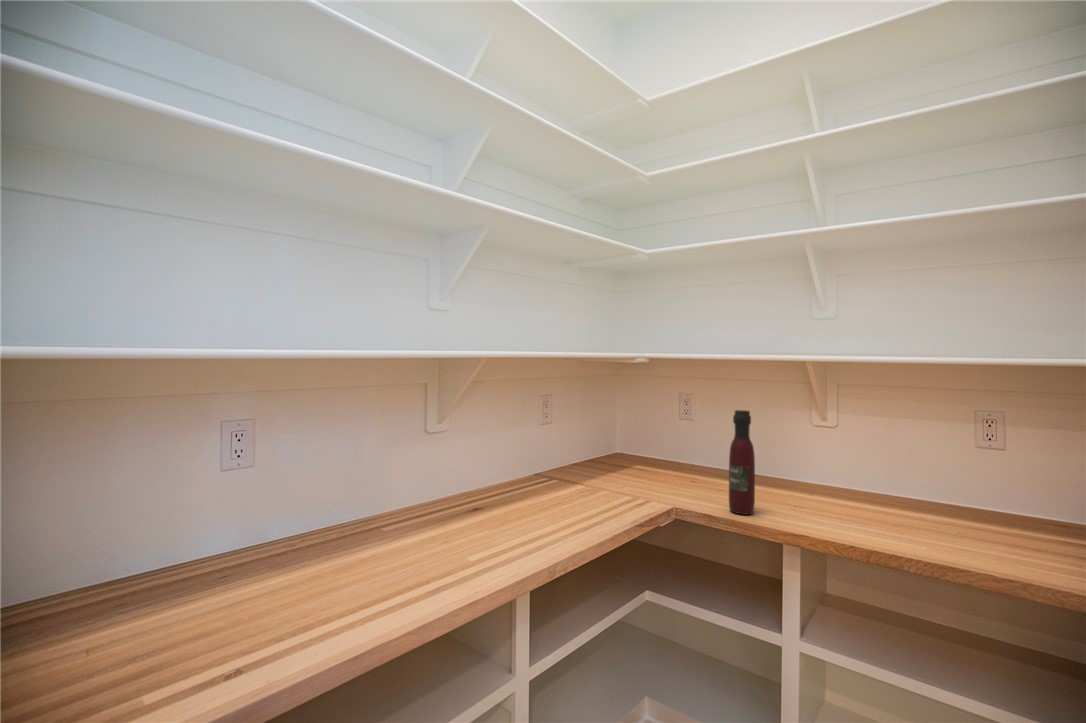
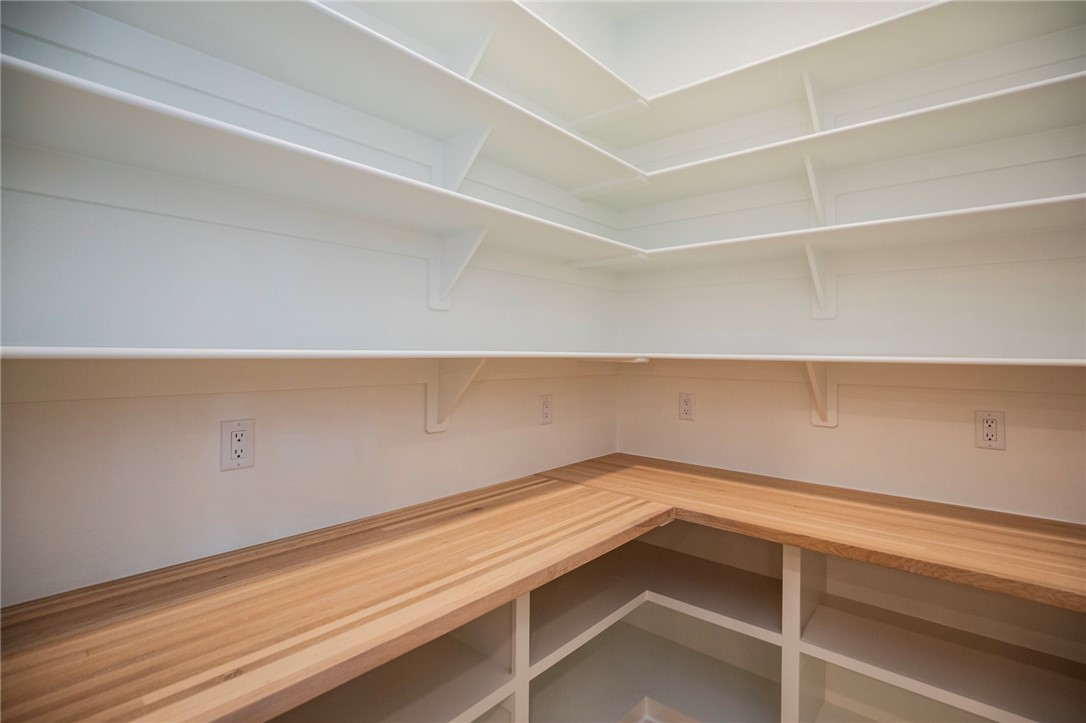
- wine bottle [728,409,756,516]
